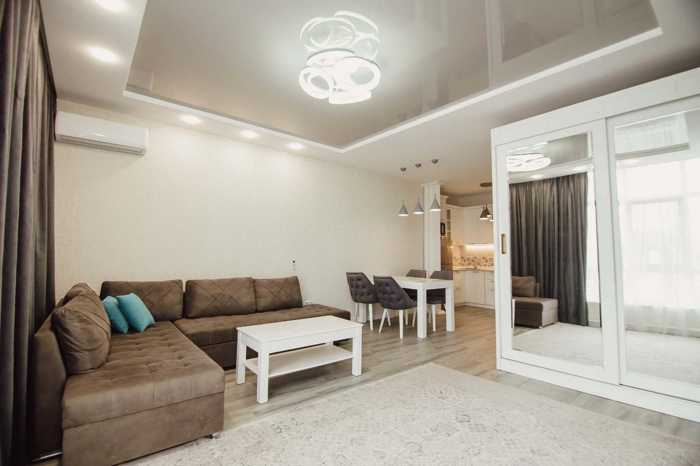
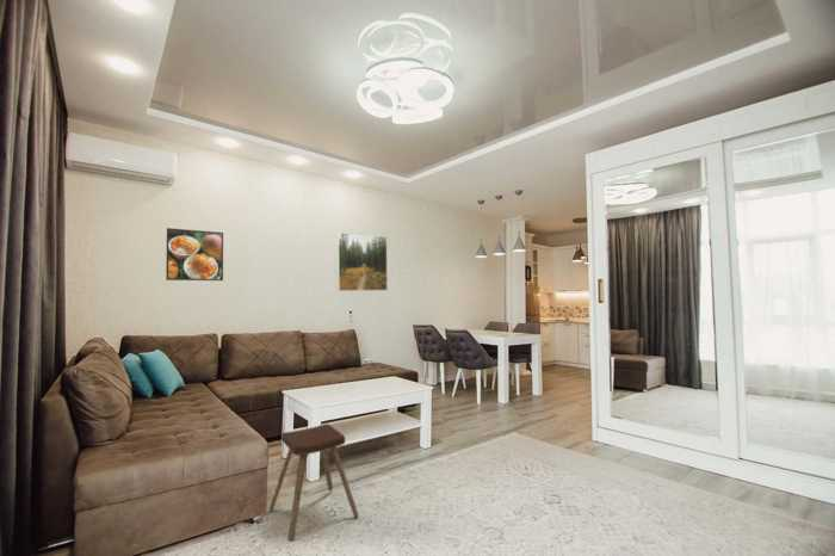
+ music stool [268,422,359,543]
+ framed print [165,227,224,282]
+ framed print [336,231,389,292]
